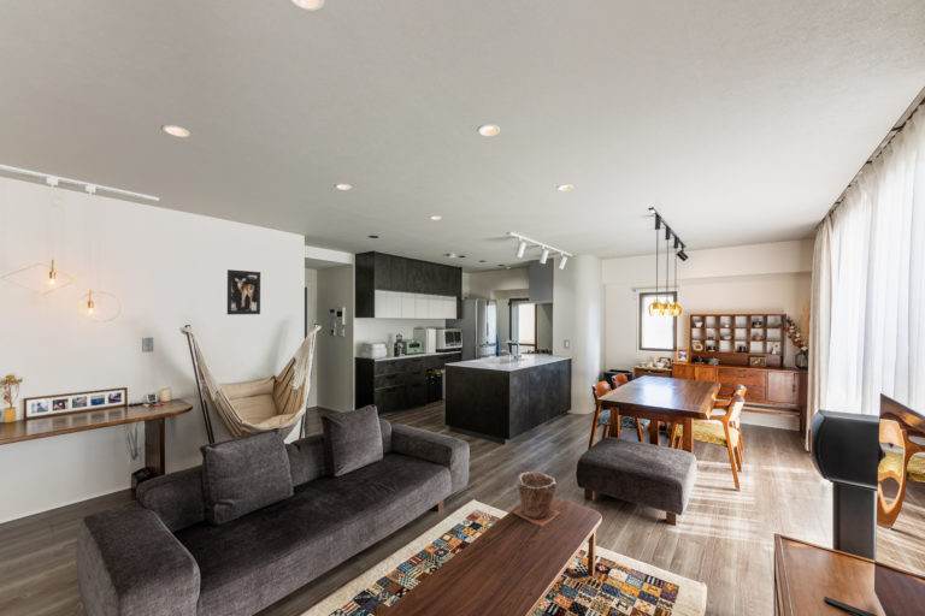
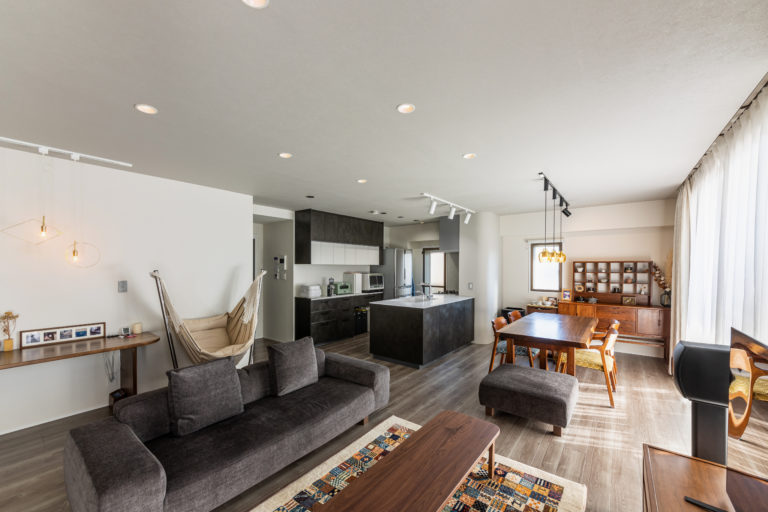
- wall art [226,268,261,315]
- plant pot [512,470,561,528]
